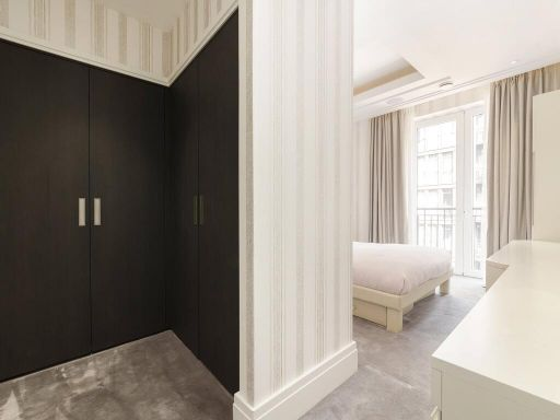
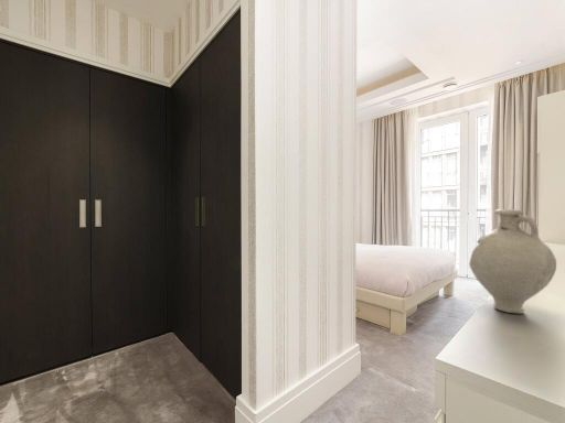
+ decorative vase [468,208,557,315]
